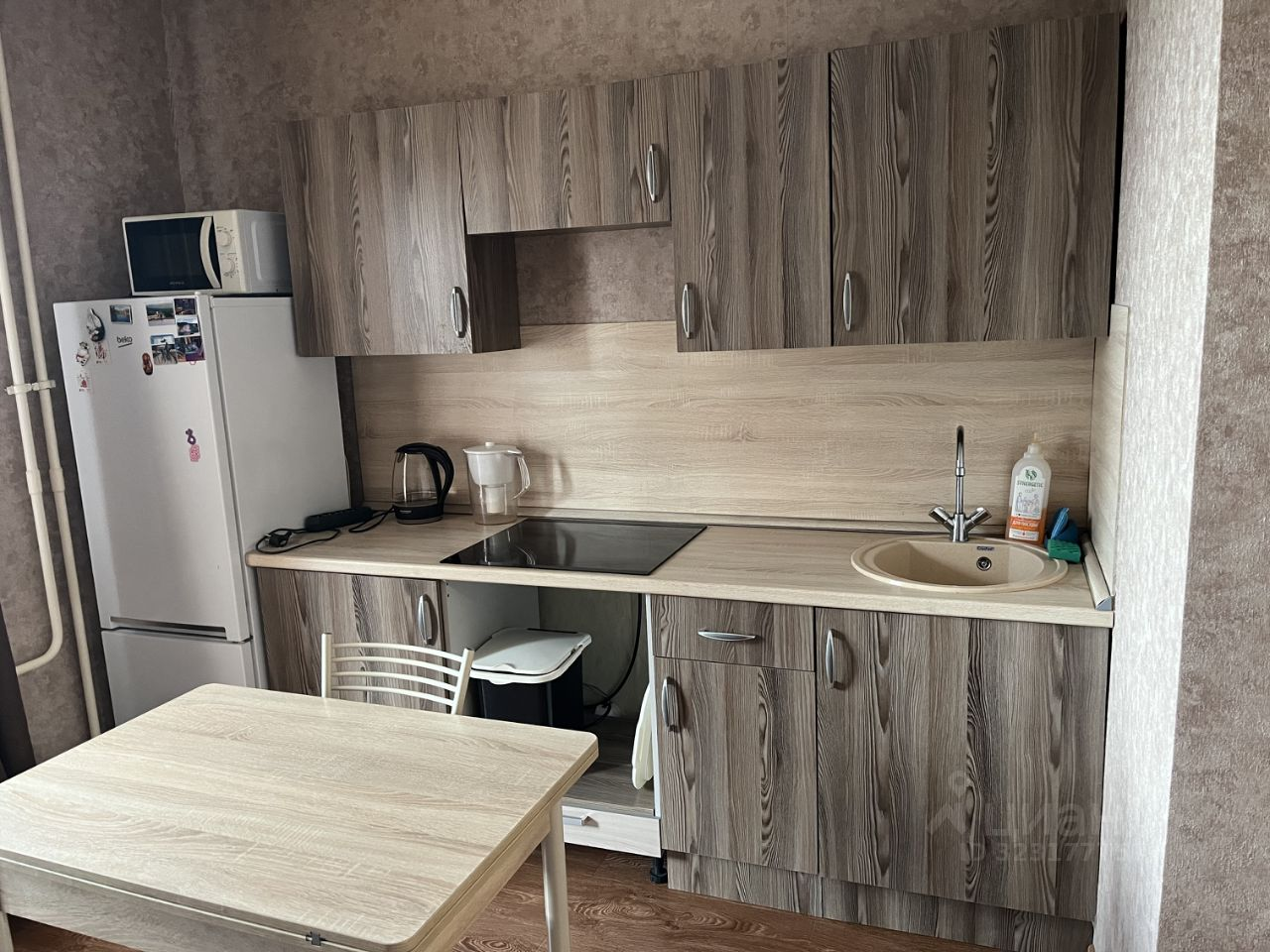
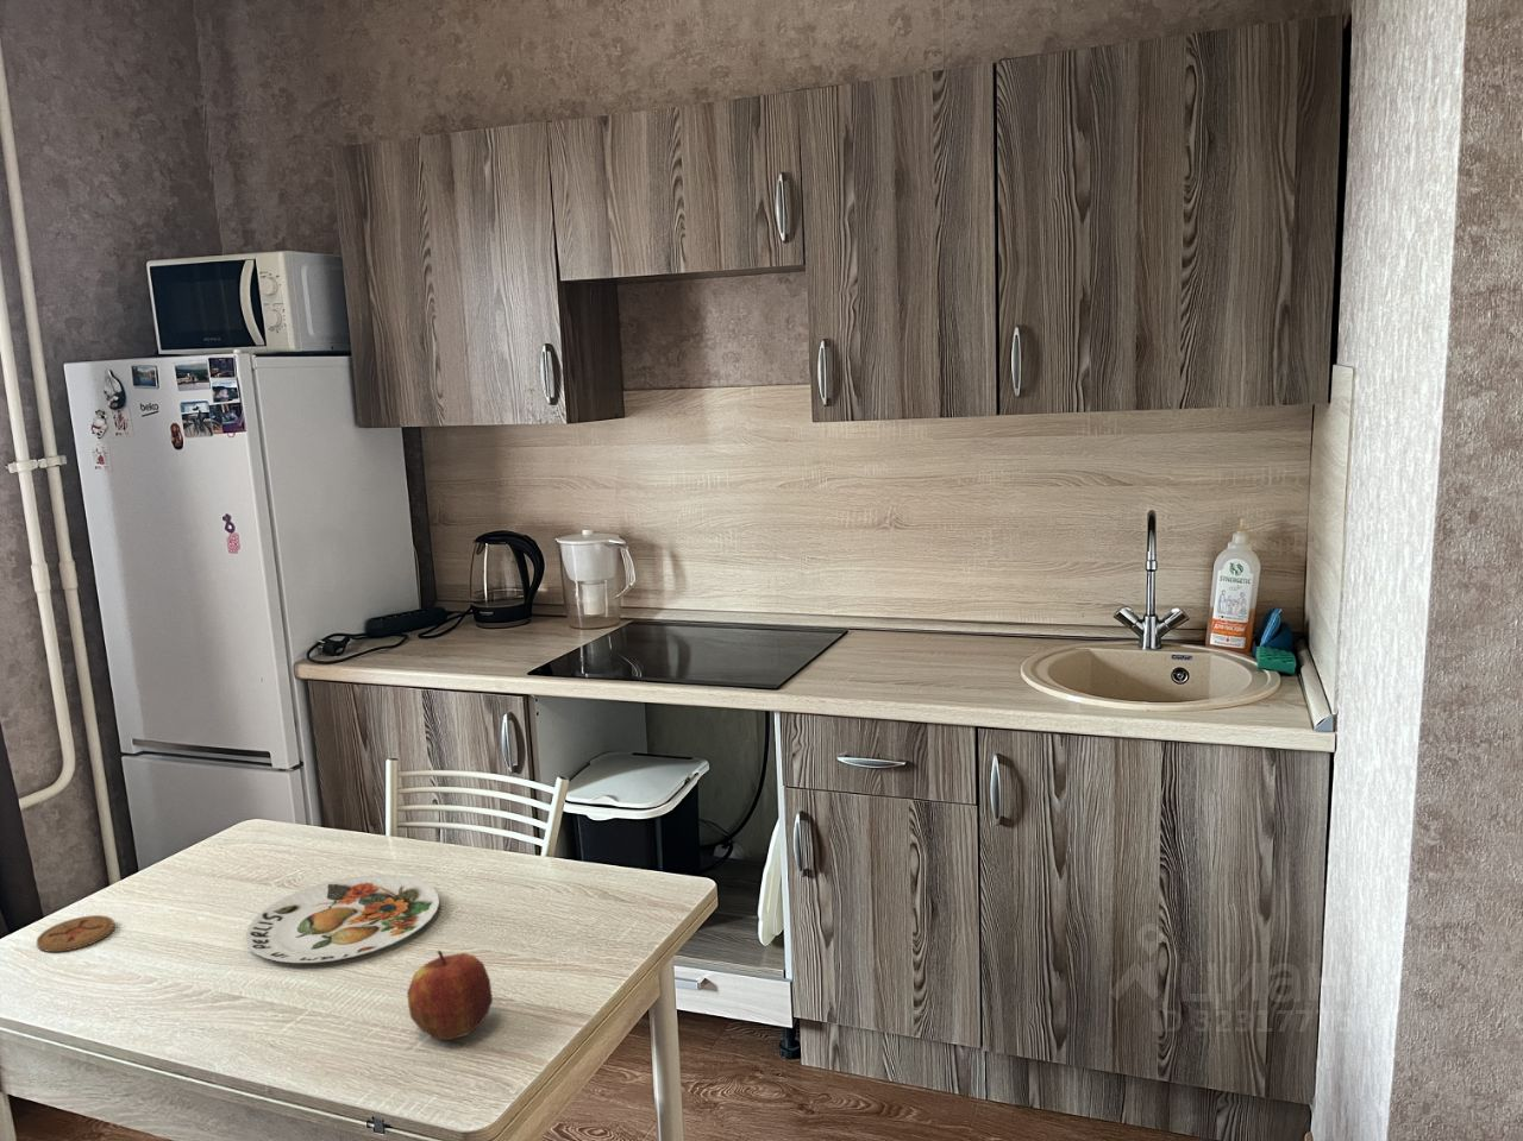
+ plate [243,875,440,964]
+ apple [405,949,494,1042]
+ coaster [36,914,115,953]
